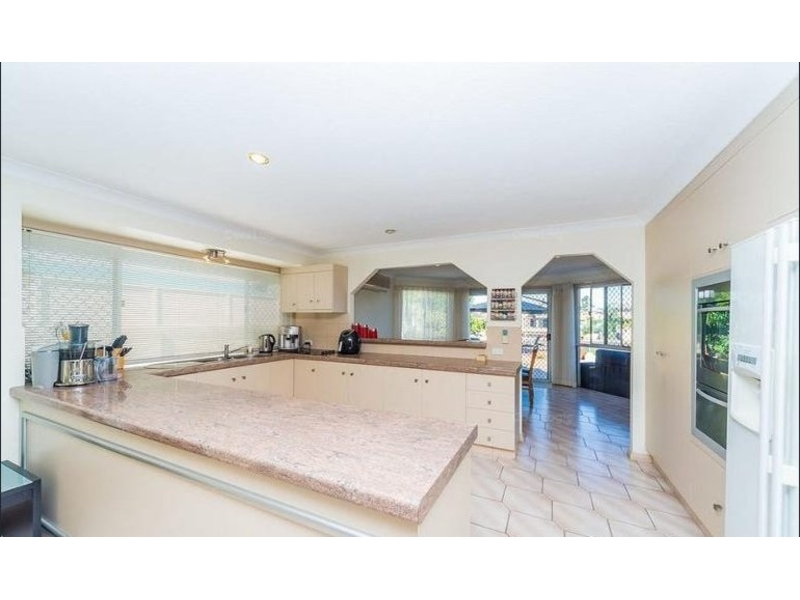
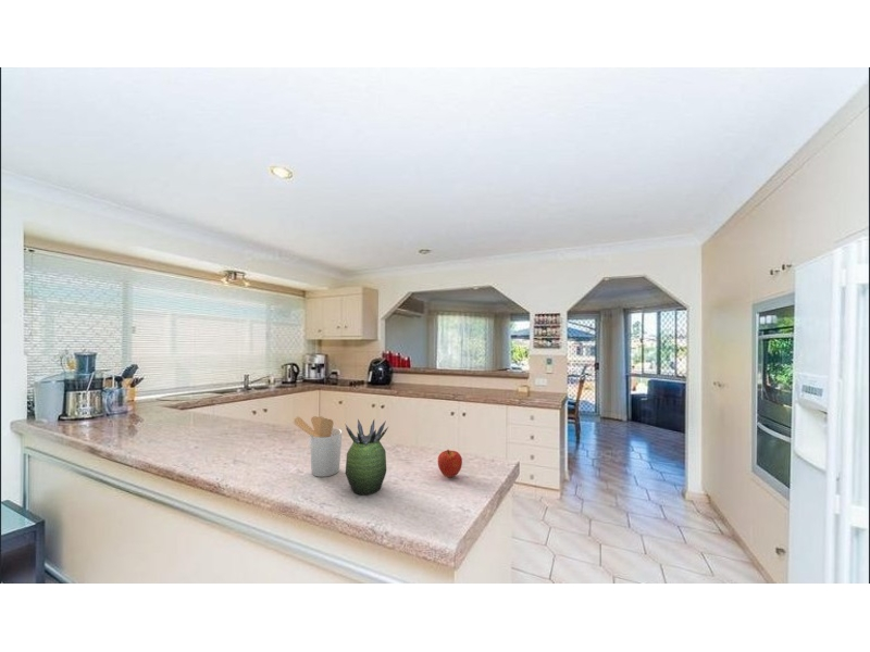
+ utensil holder [291,415,343,478]
+ fruit [437,449,463,478]
+ succulent plant [344,418,390,496]
